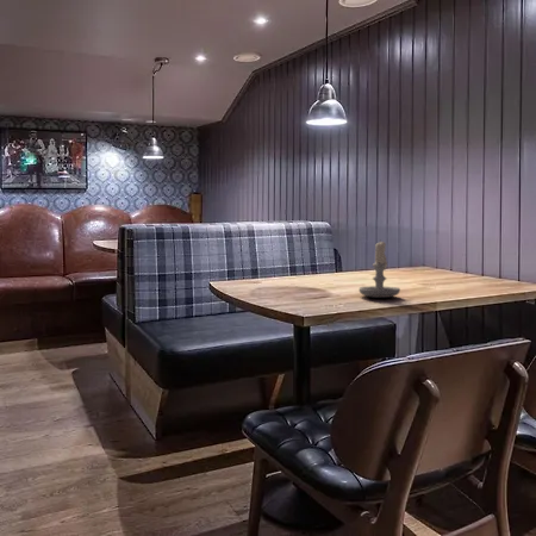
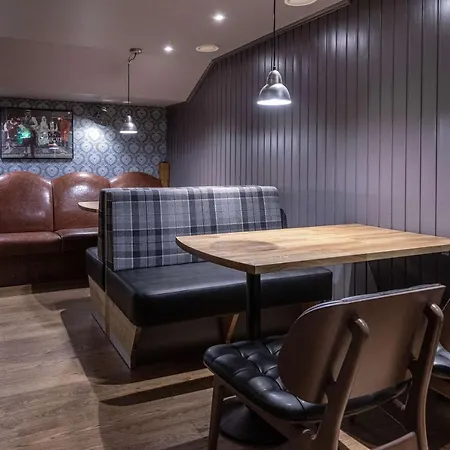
- candle [357,238,401,299]
